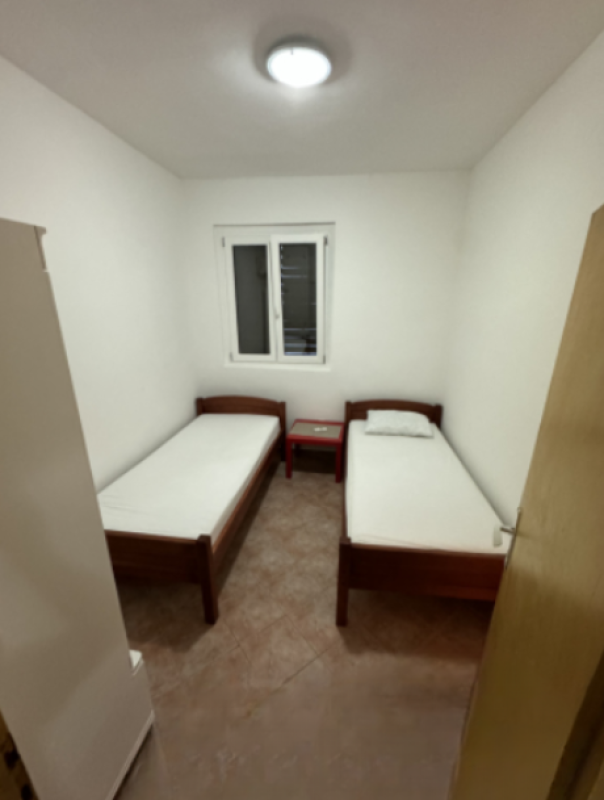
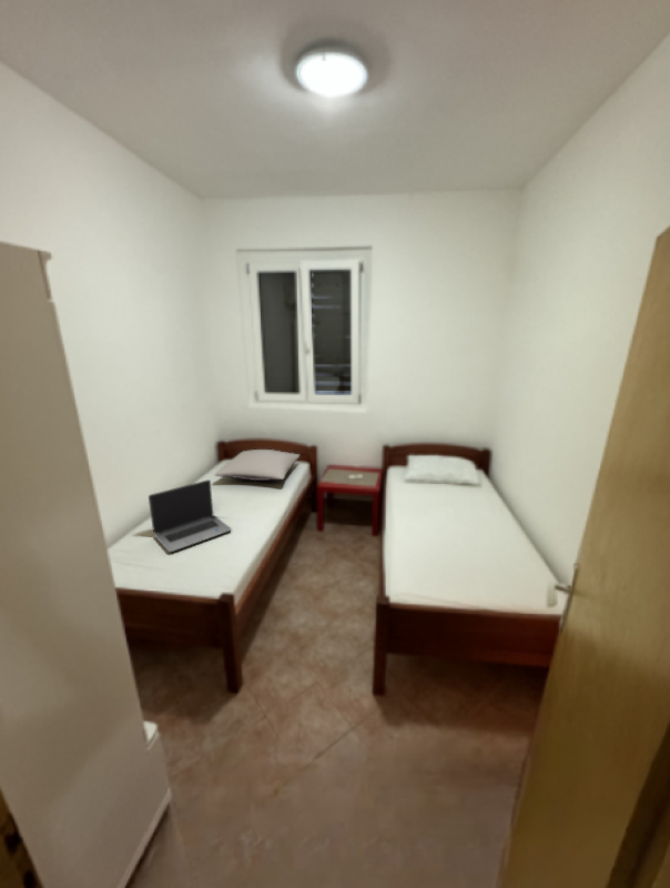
+ pillow [214,448,301,482]
+ laptop computer [148,478,233,553]
